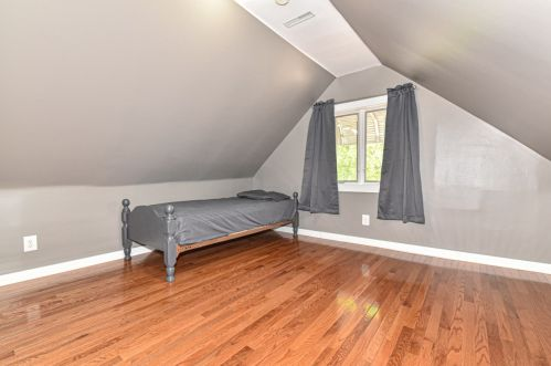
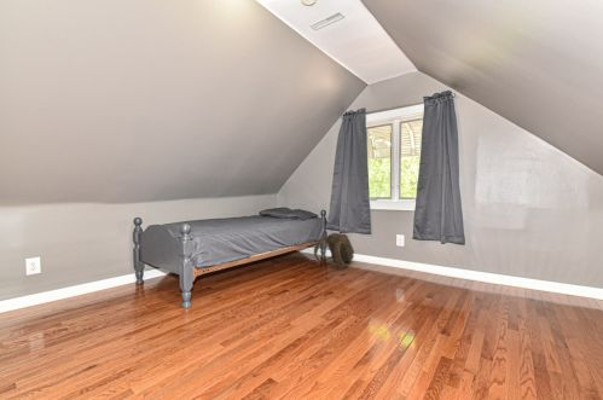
+ backpack [313,232,355,268]
